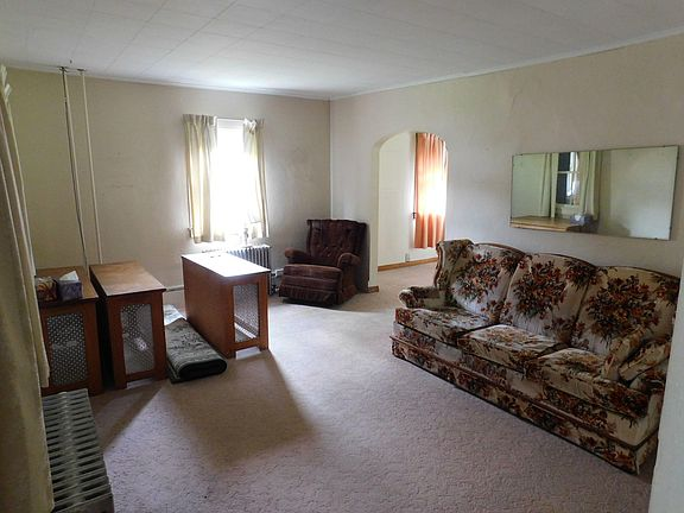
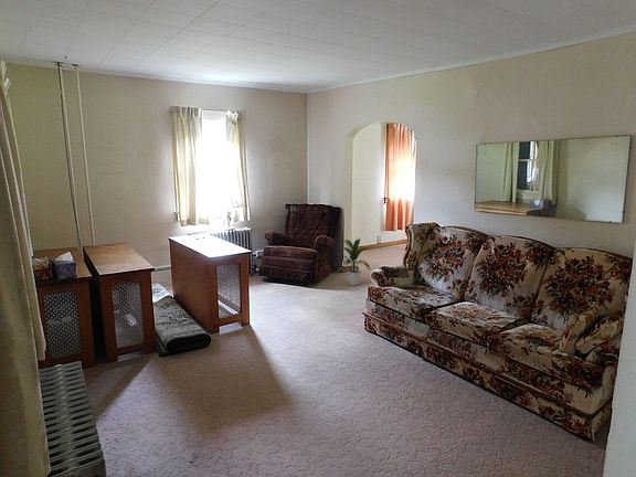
+ indoor plant [335,237,371,286]
